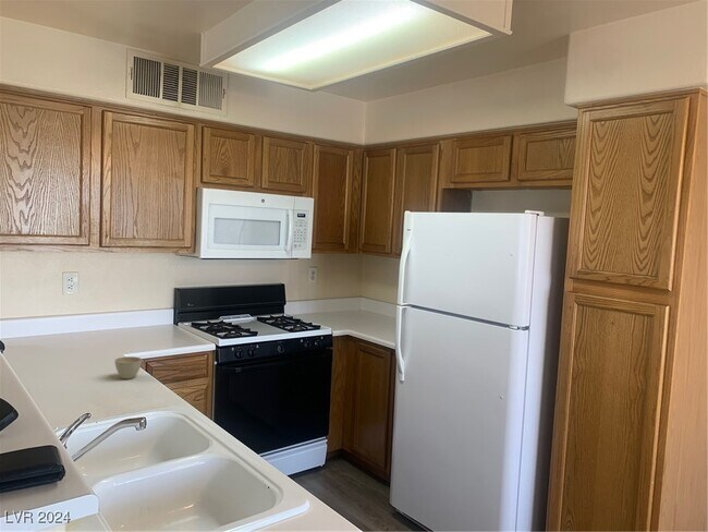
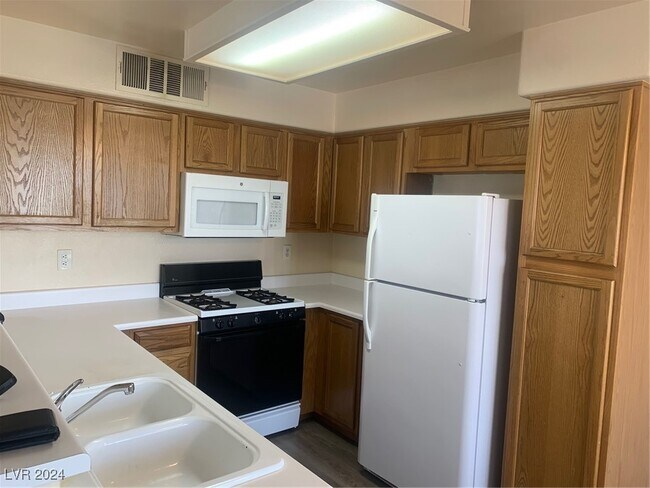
- flower pot [113,355,143,380]
